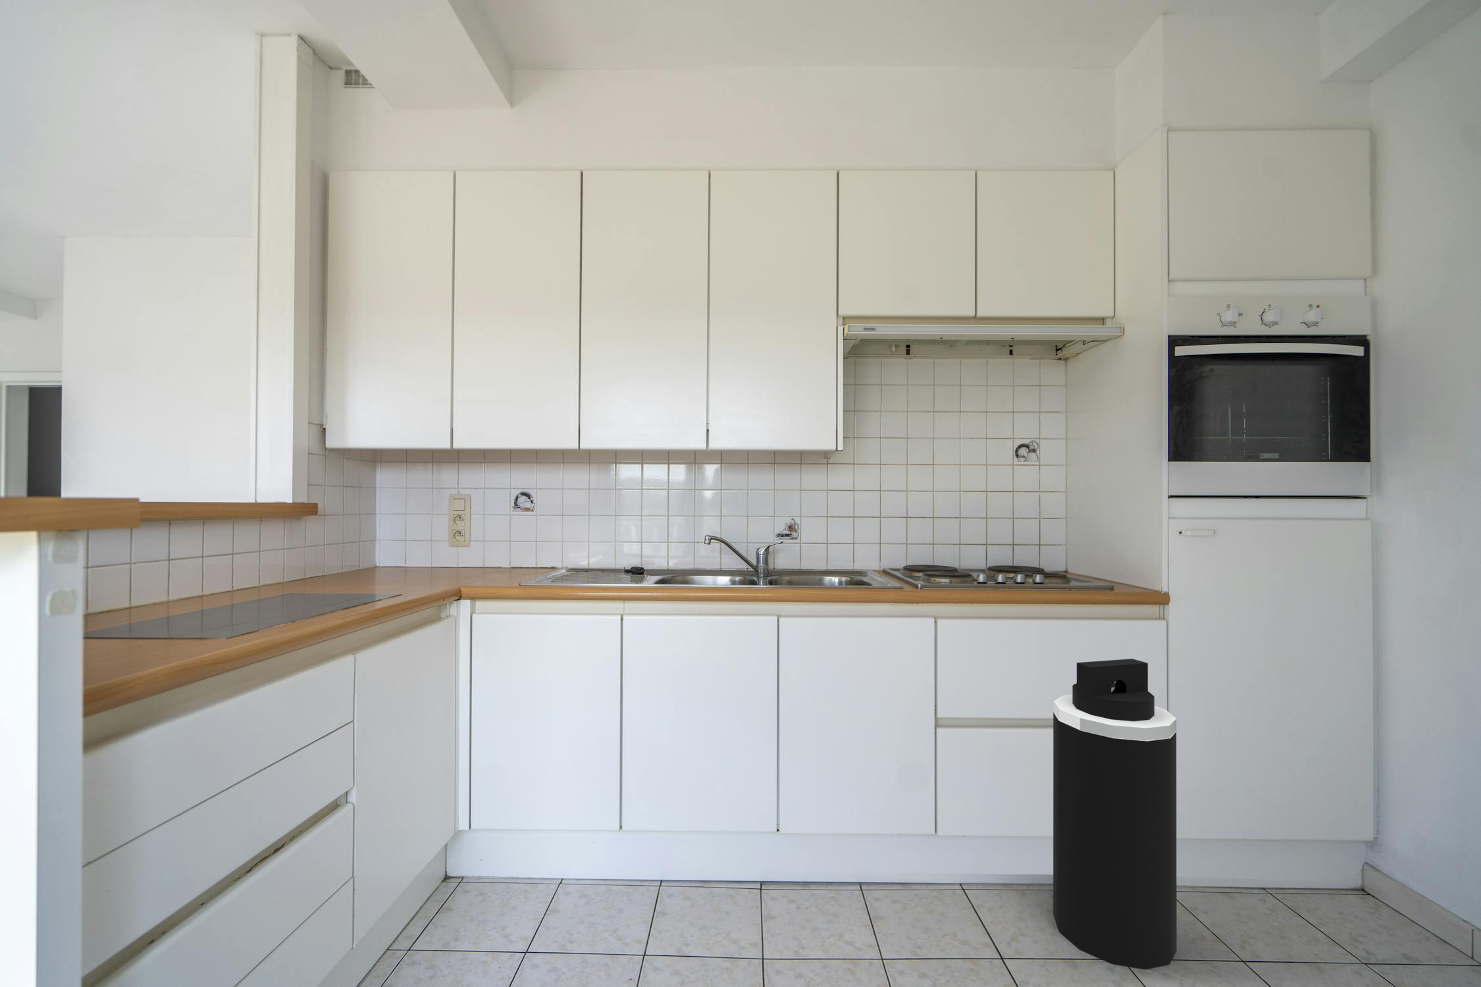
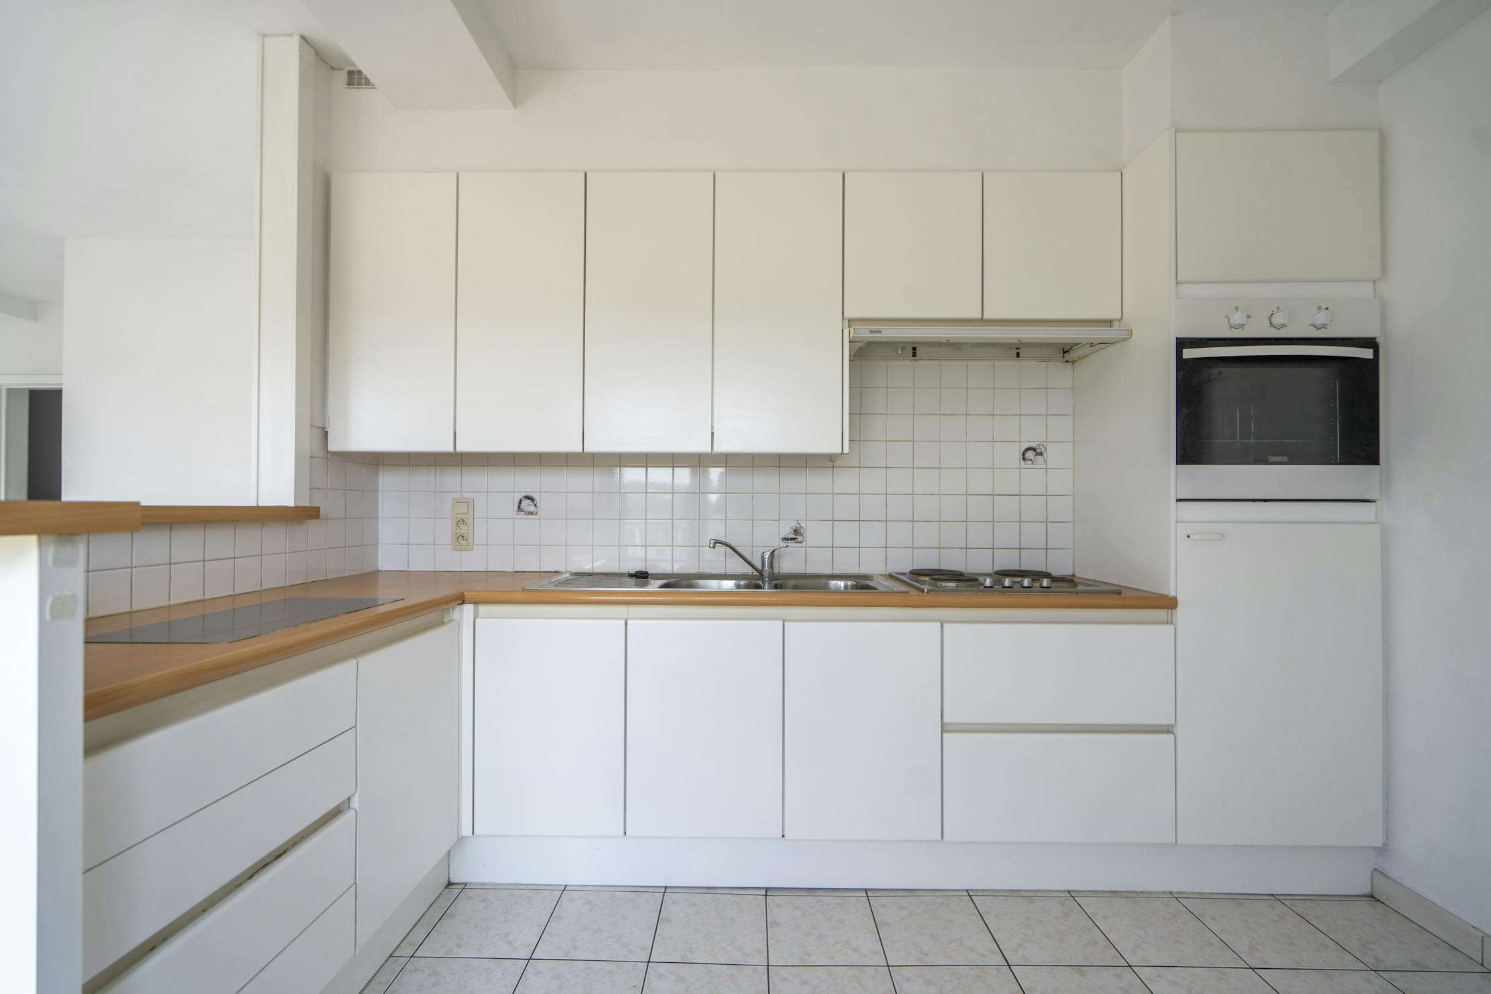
- trash can [1052,658,1178,970]
